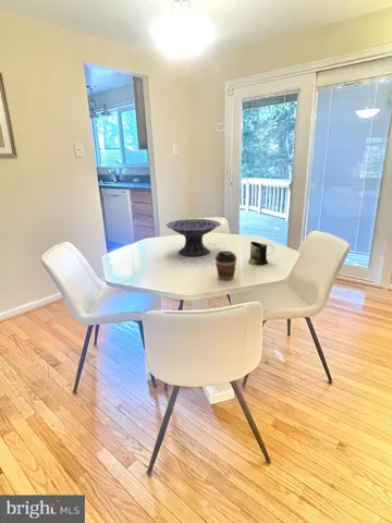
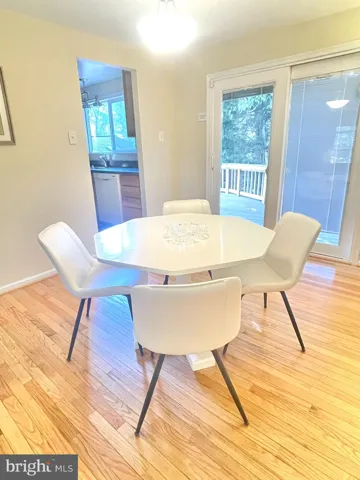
- decorative bowl [166,218,222,257]
- mug [247,241,274,266]
- coffee cup [215,250,238,281]
